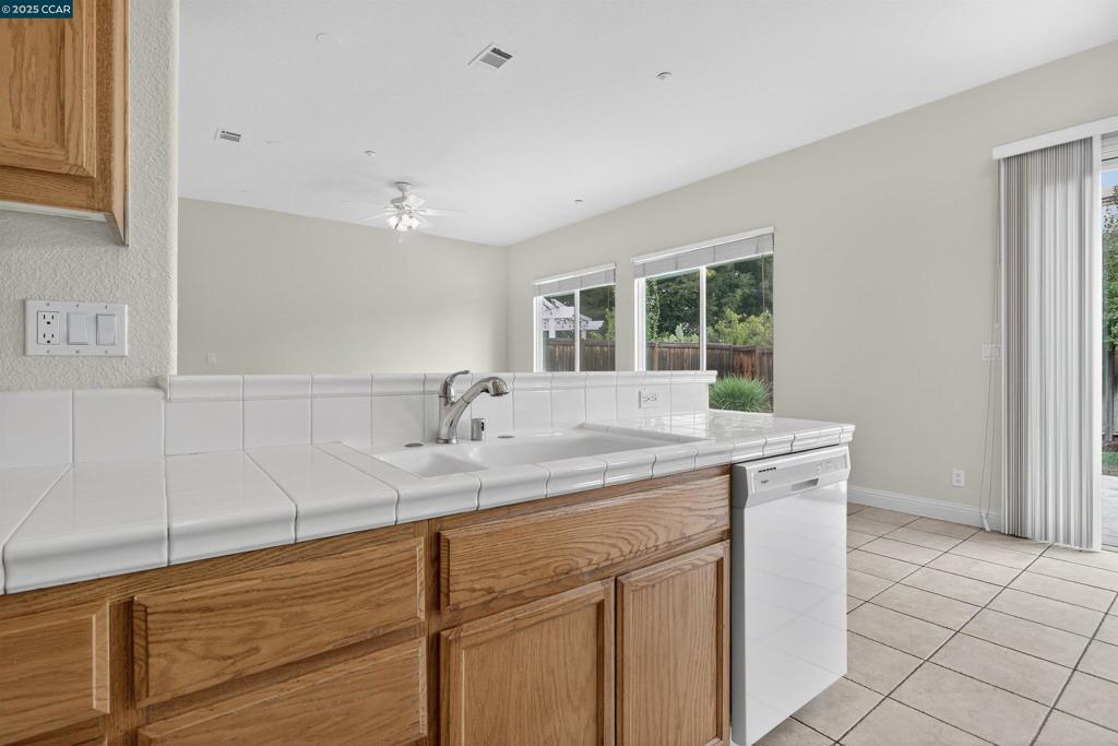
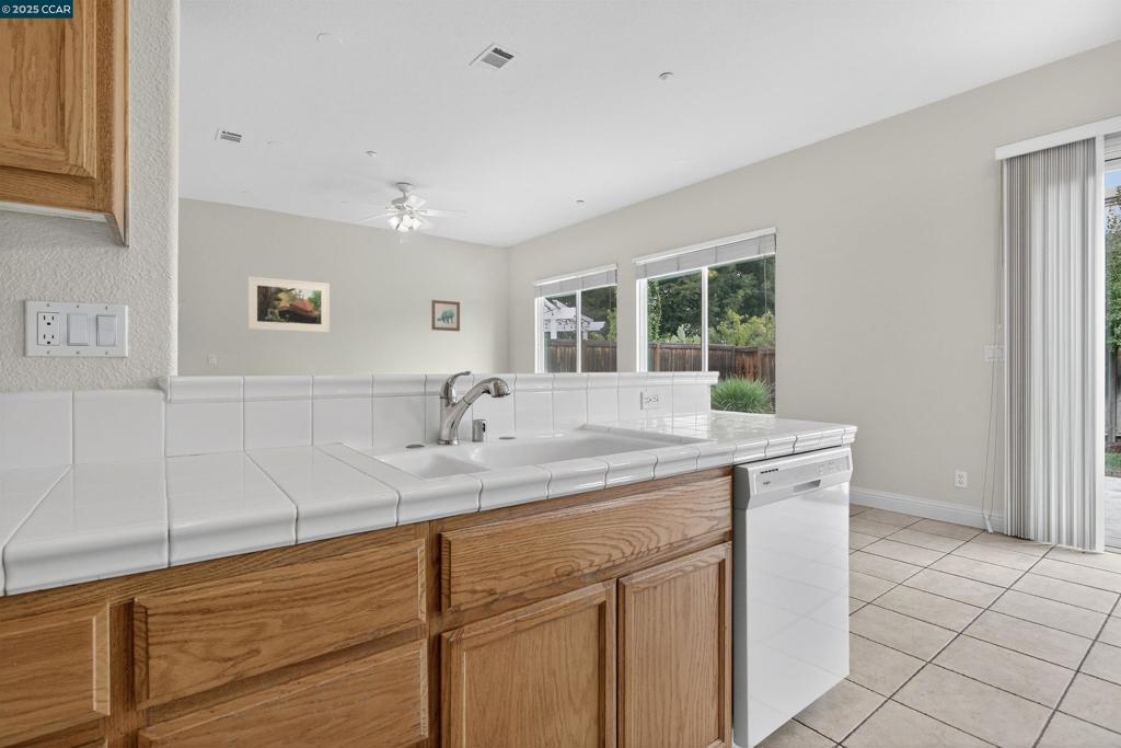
+ wall art [430,299,461,332]
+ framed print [246,276,331,333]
